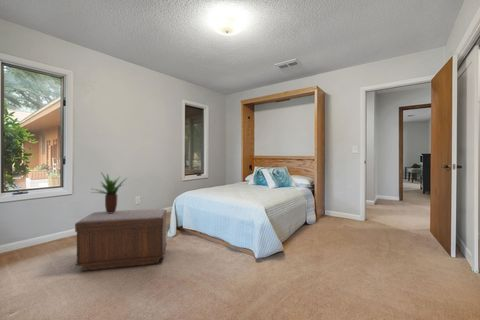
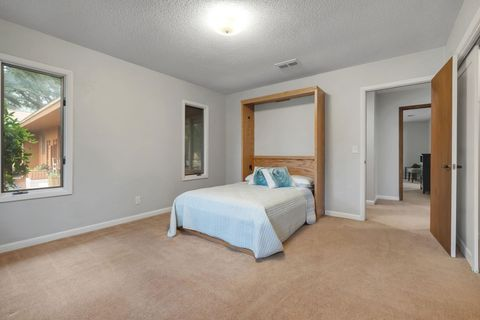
- bench [74,208,168,272]
- potted plant [91,173,128,213]
